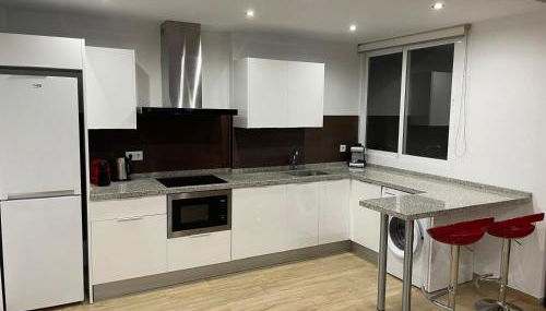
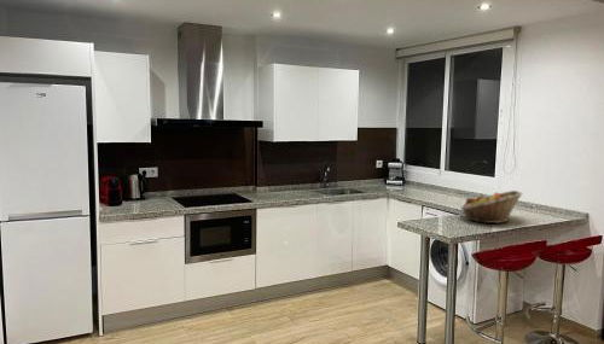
+ fruit basket [459,190,523,225]
